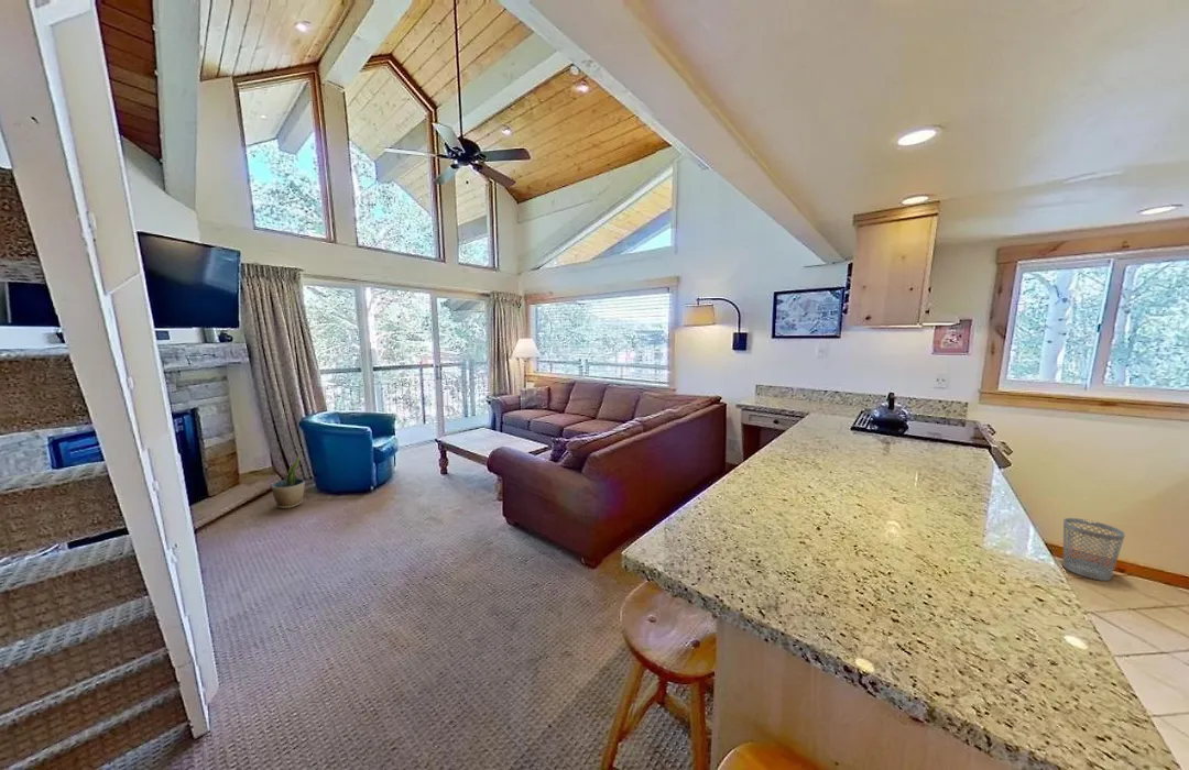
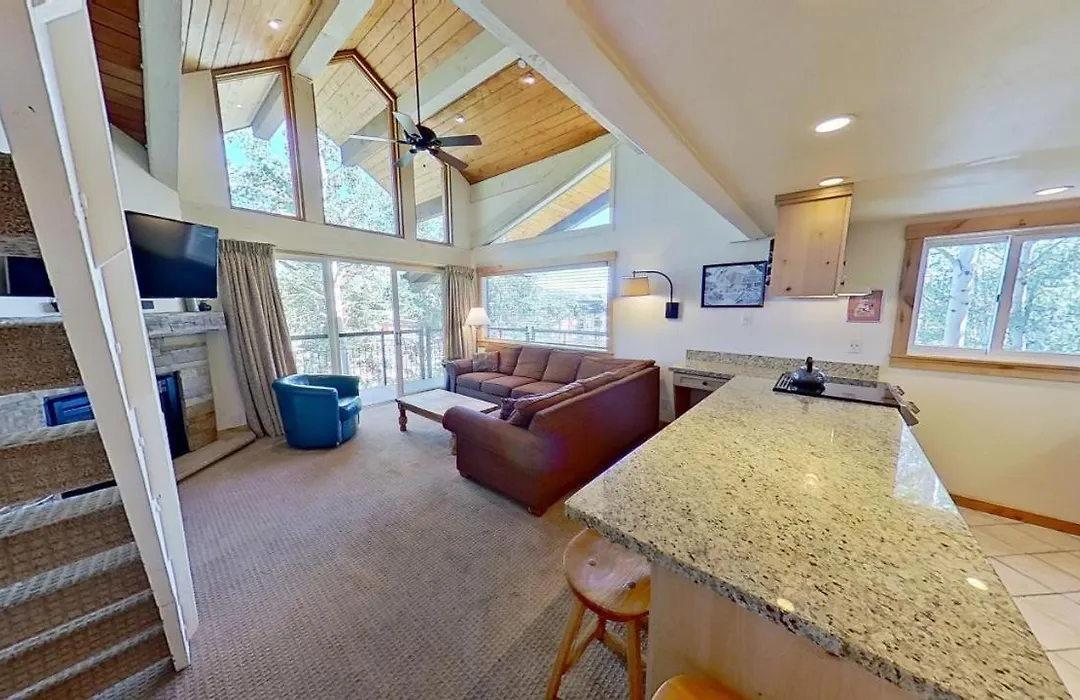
- wastebasket [1062,517,1126,582]
- potted plant [271,455,306,509]
